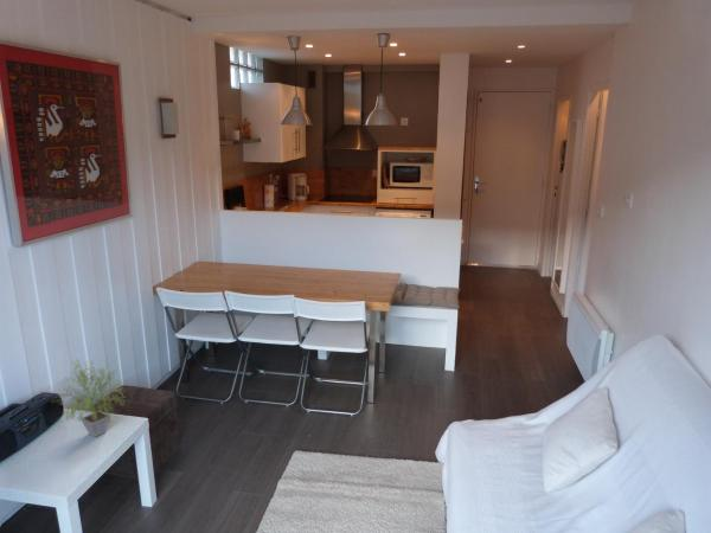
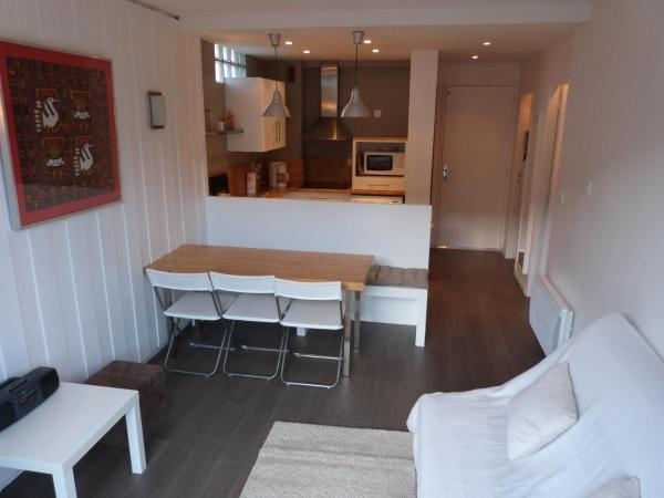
- potted plant [52,358,126,438]
